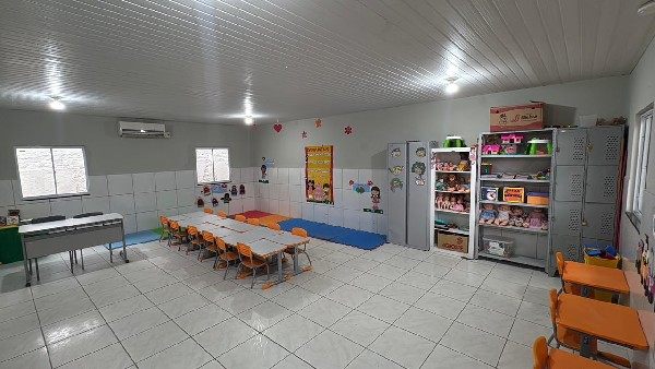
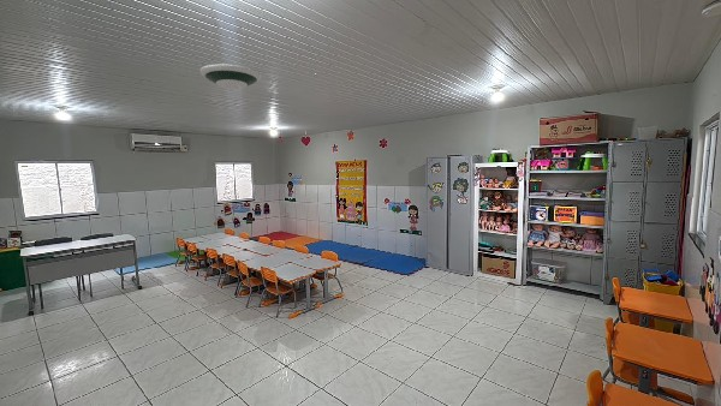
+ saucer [198,64,262,91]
